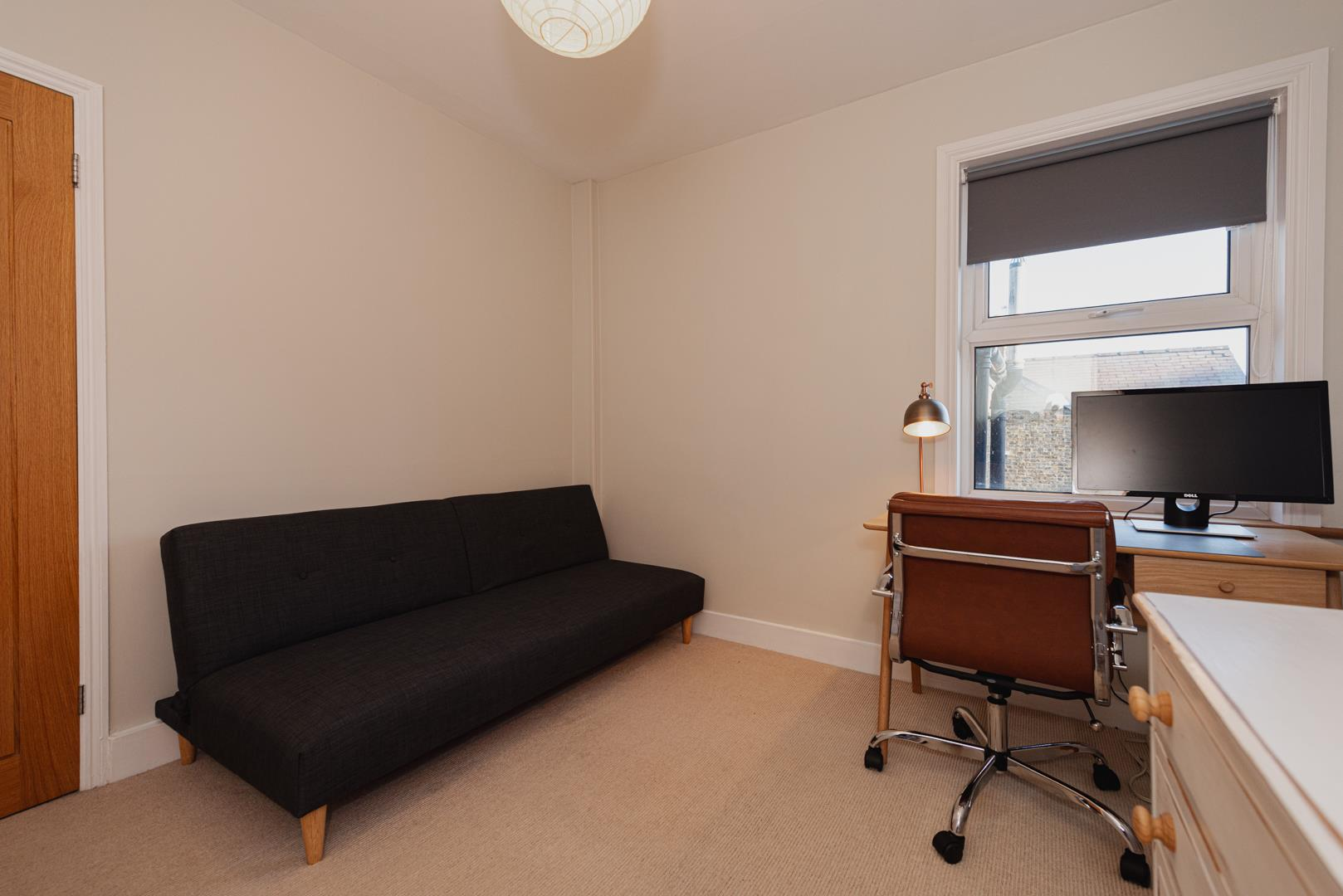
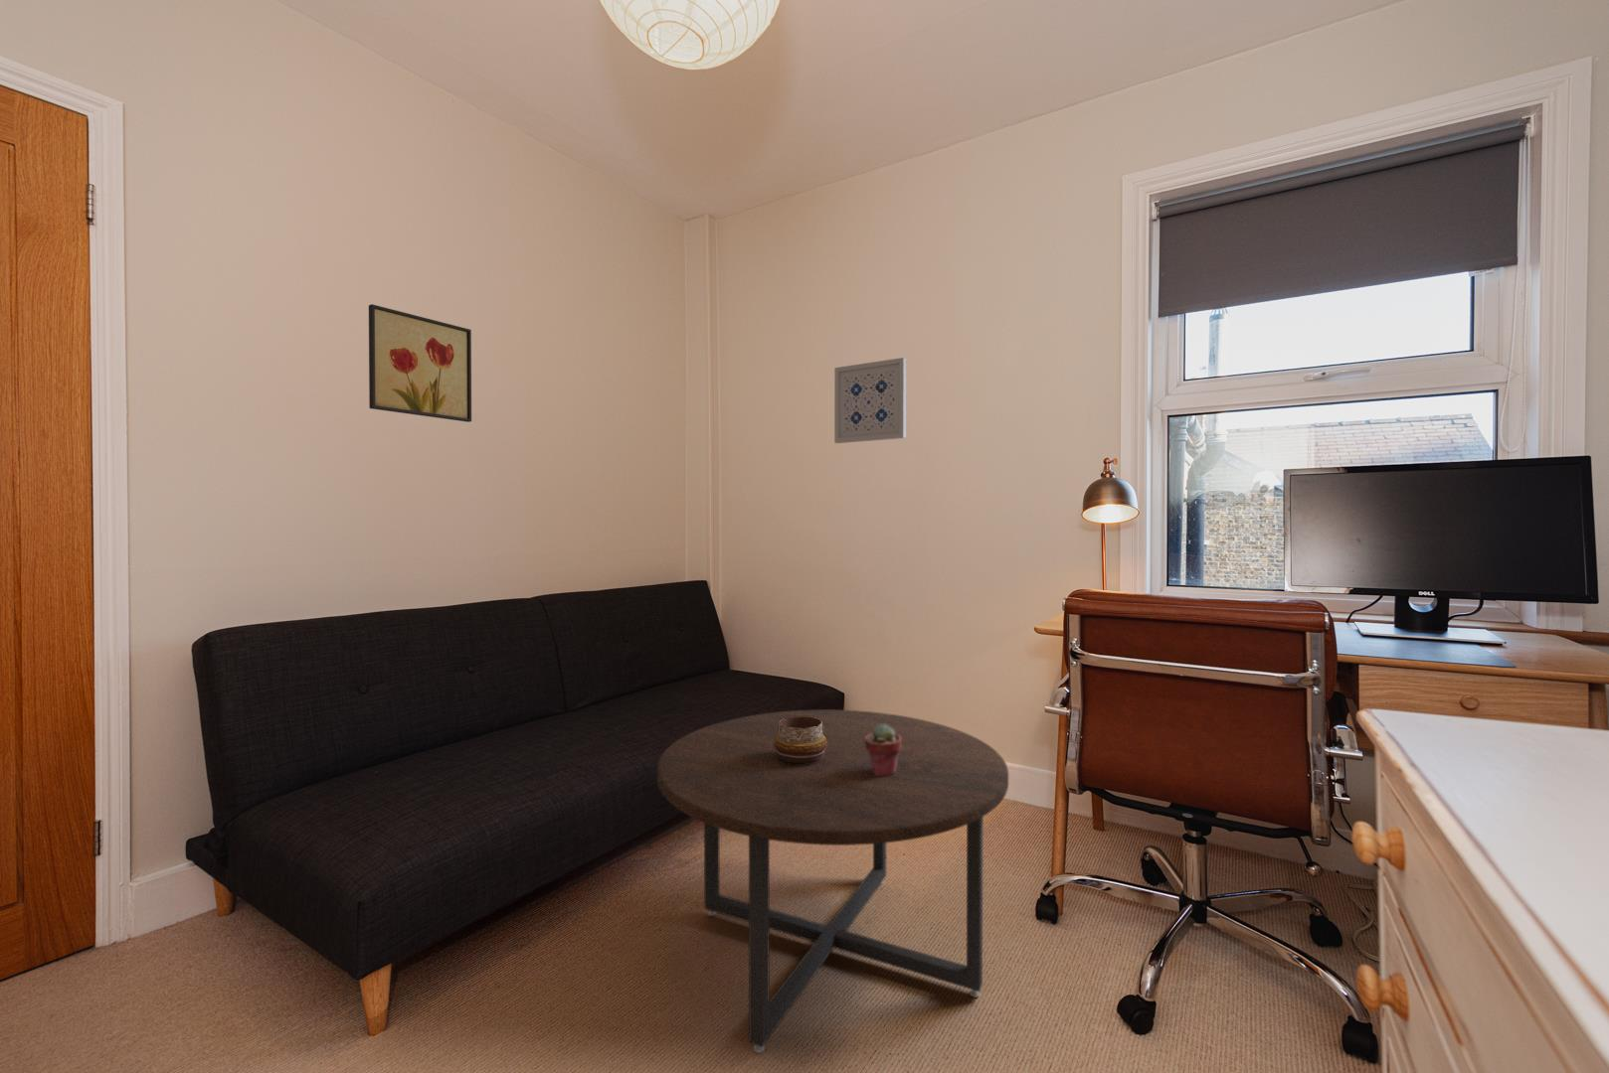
+ decorative bowl [774,716,828,764]
+ wall art [834,357,907,444]
+ wall art [368,303,472,423]
+ coffee table [657,709,1009,1054]
+ potted succulent [864,725,902,776]
